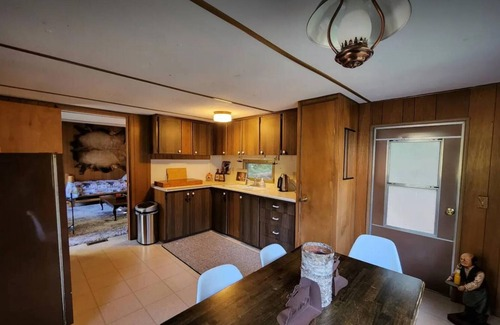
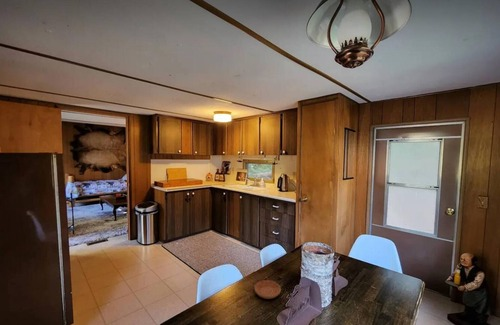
+ saucer [254,279,282,300]
